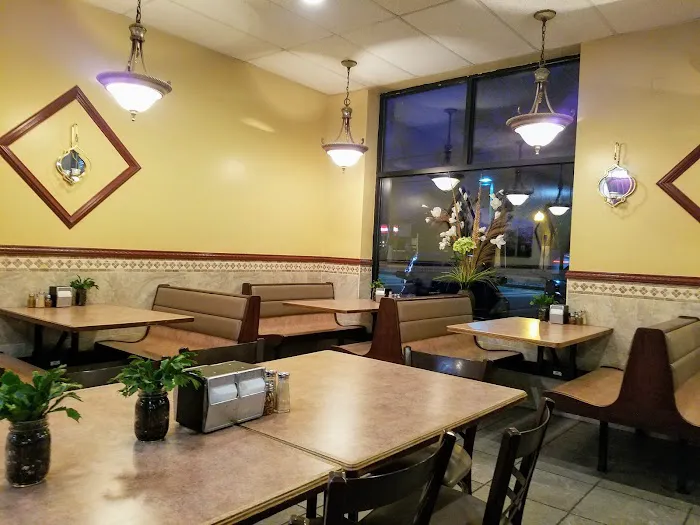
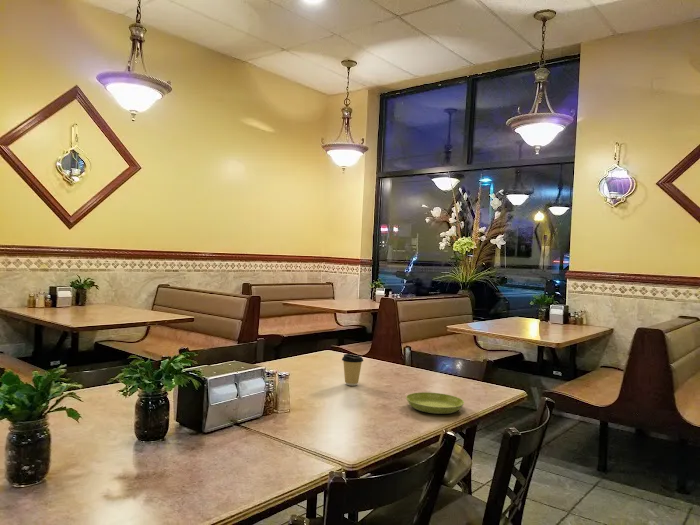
+ coffee cup [341,353,364,387]
+ saucer [405,391,465,415]
